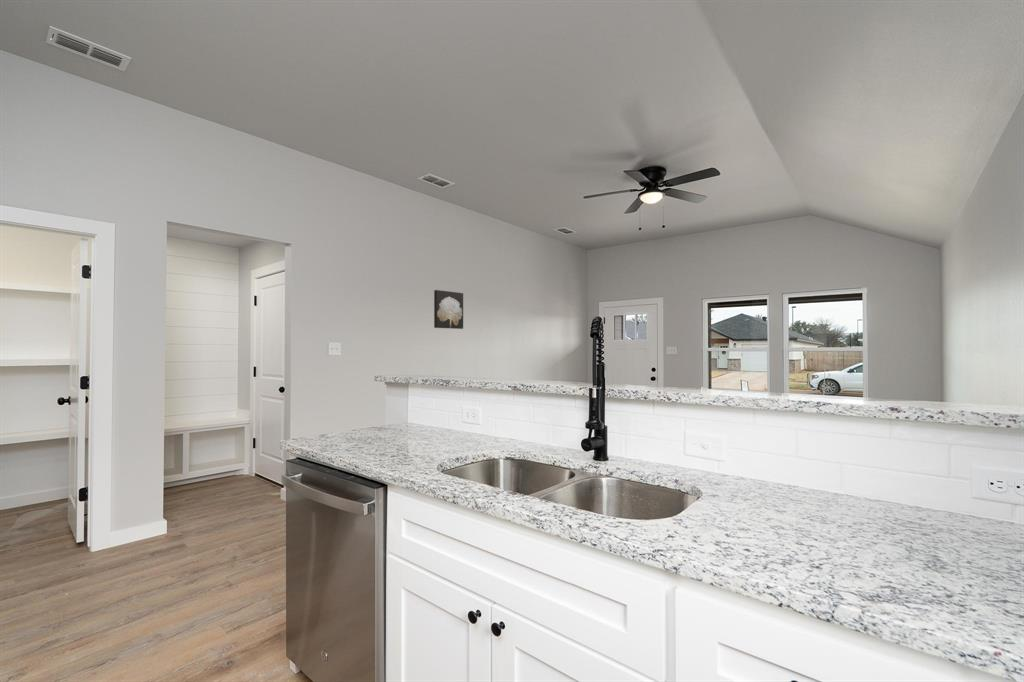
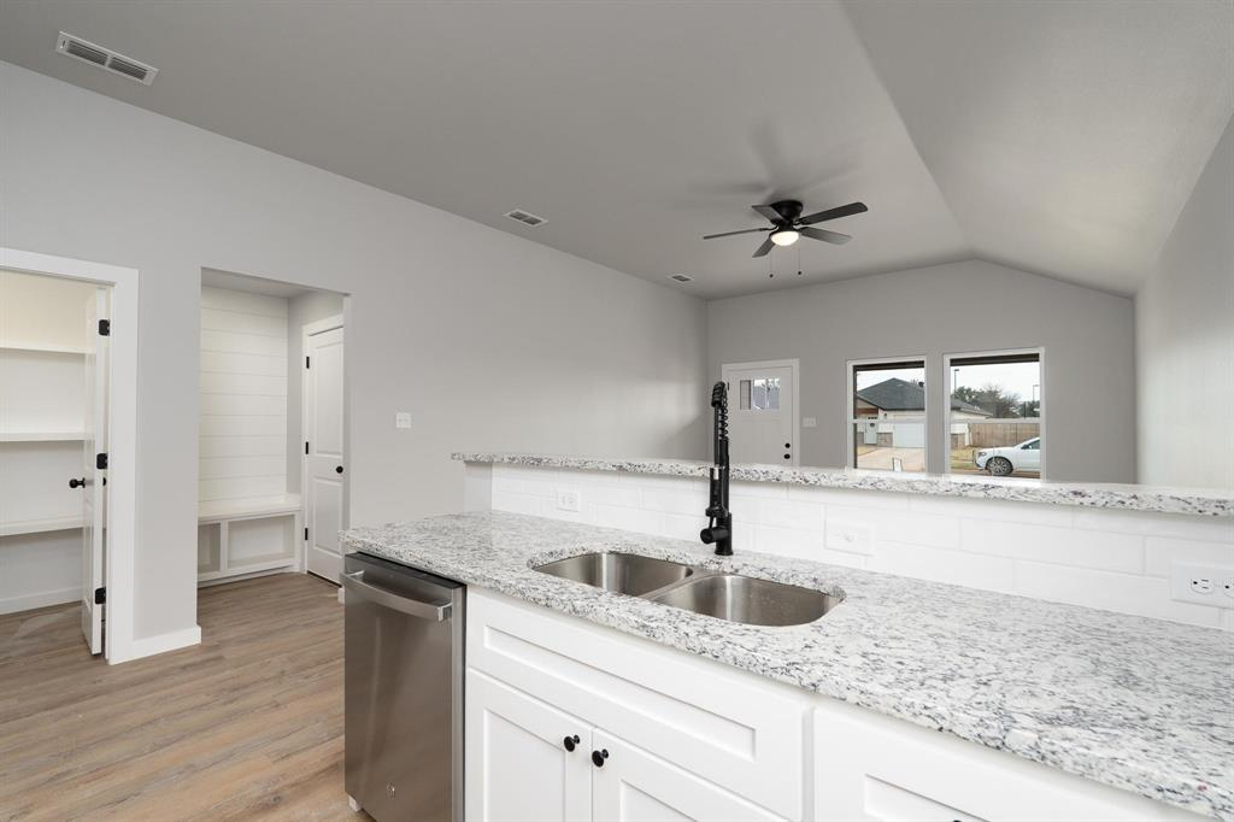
- wall art [433,289,464,330]
